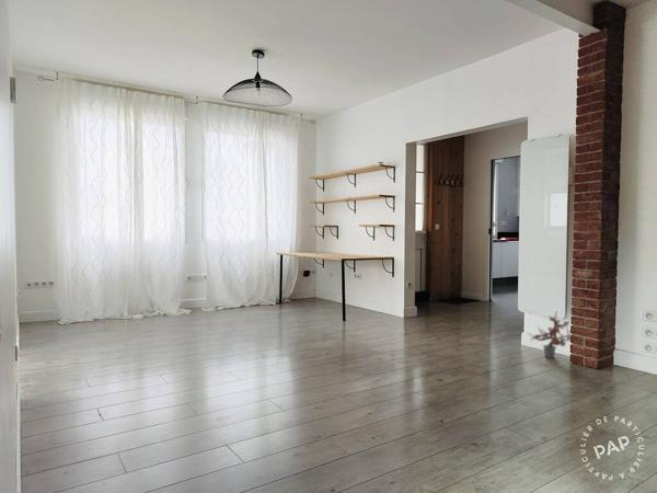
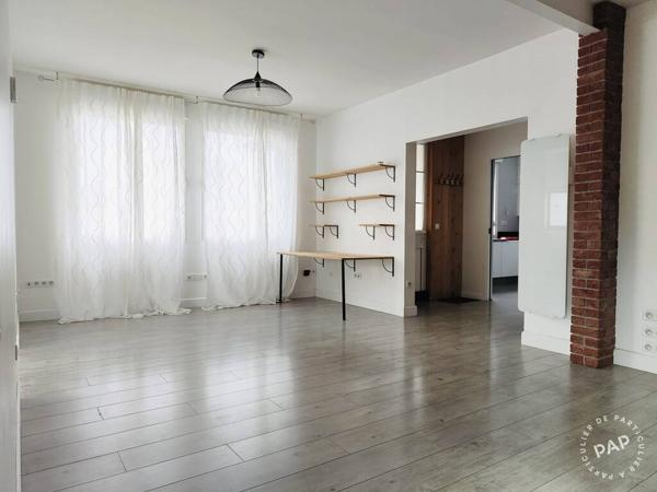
- potted plant [529,312,576,359]
